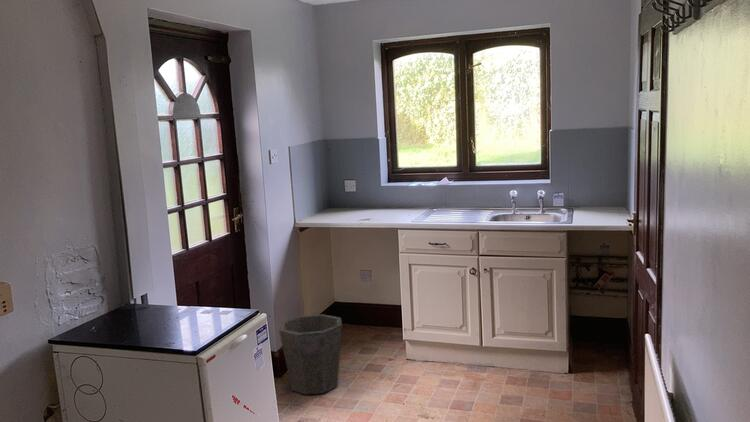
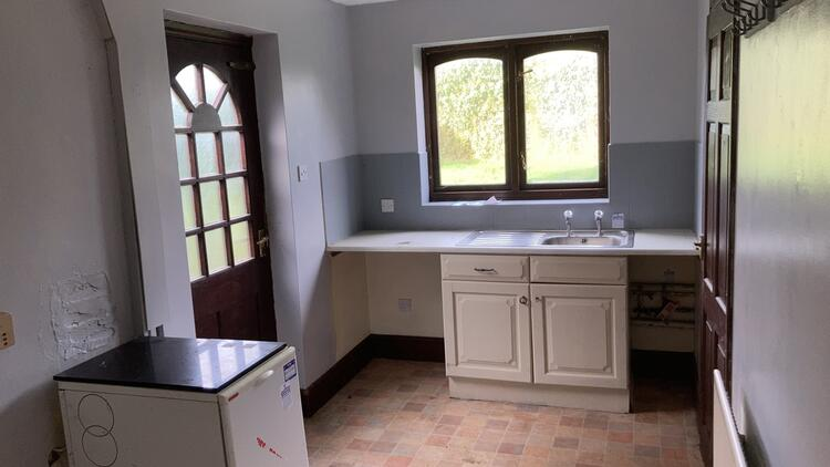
- waste bin [278,313,343,396]
